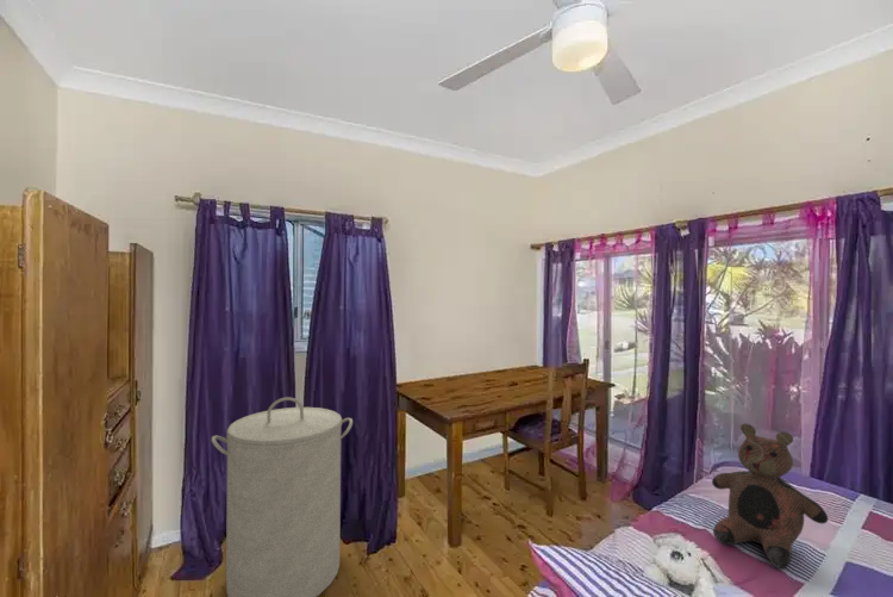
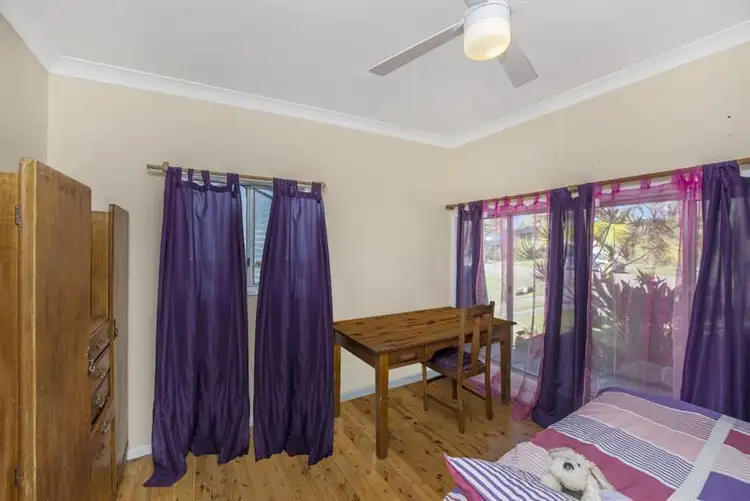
- laundry hamper [211,396,354,597]
- teddy bear [711,423,829,570]
